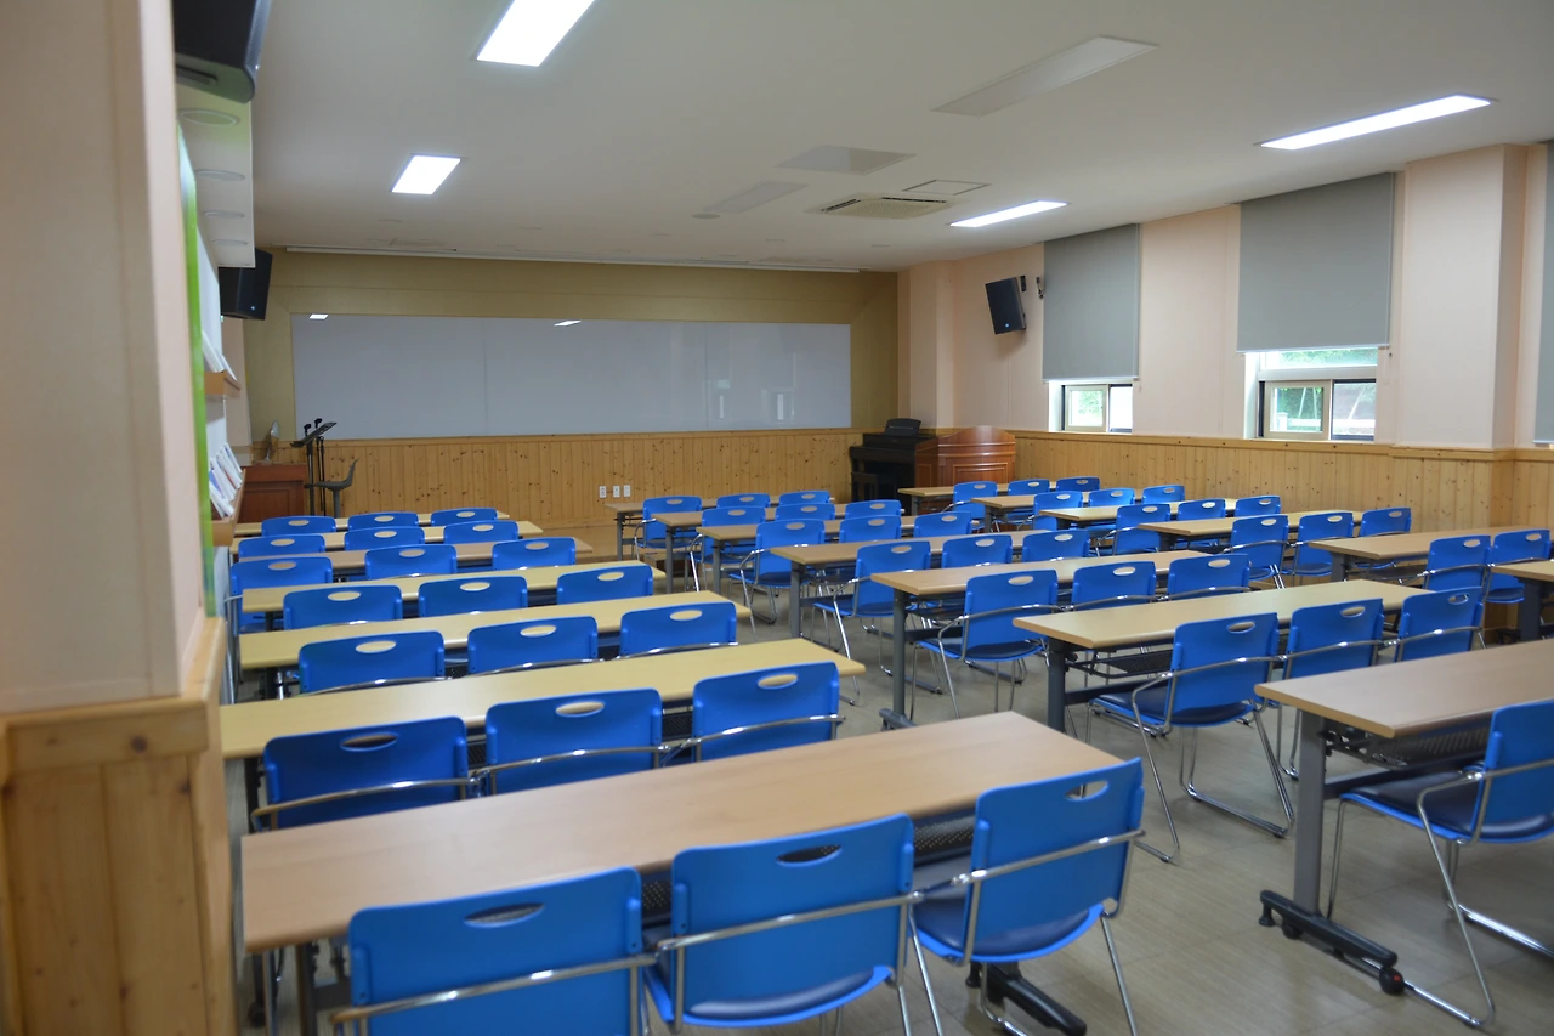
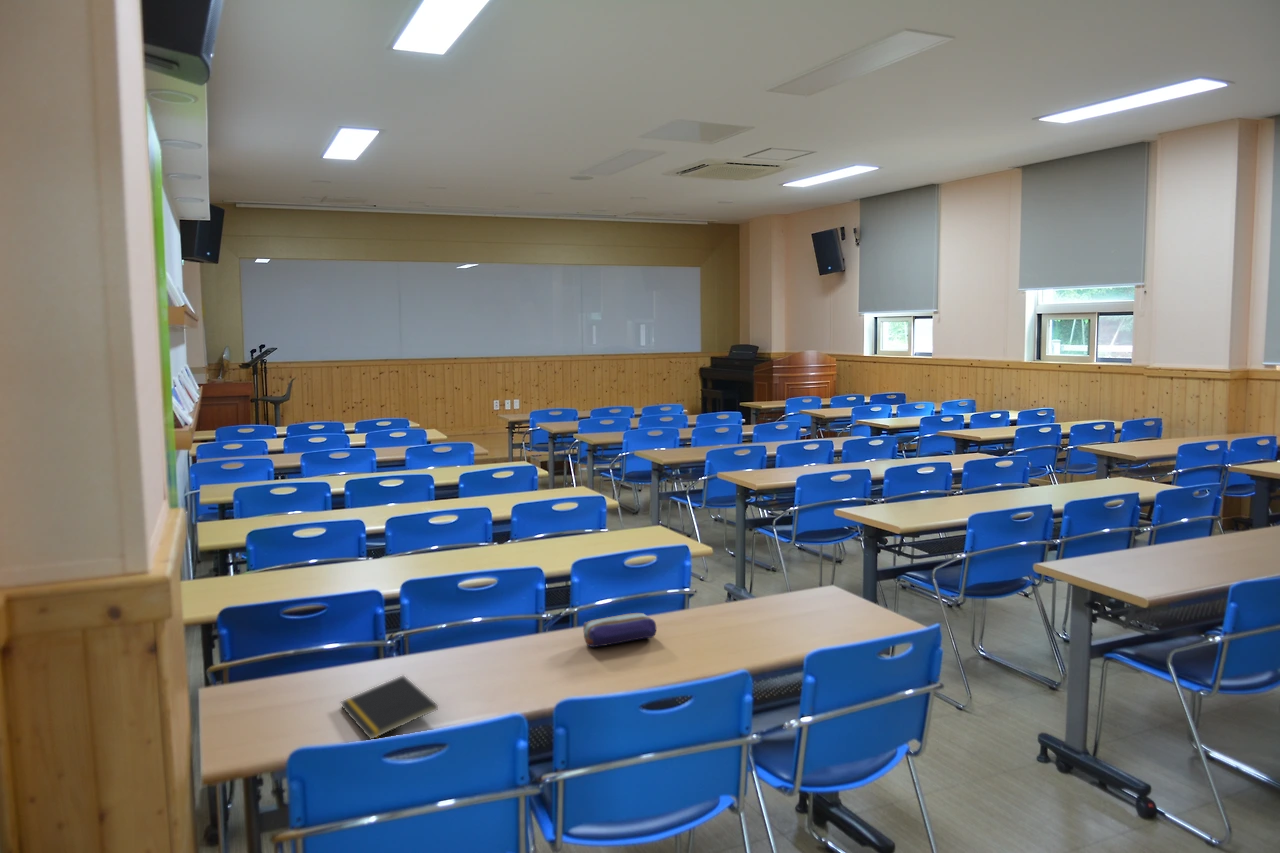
+ notepad [340,674,439,741]
+ pencil case [582,612,657,648]
